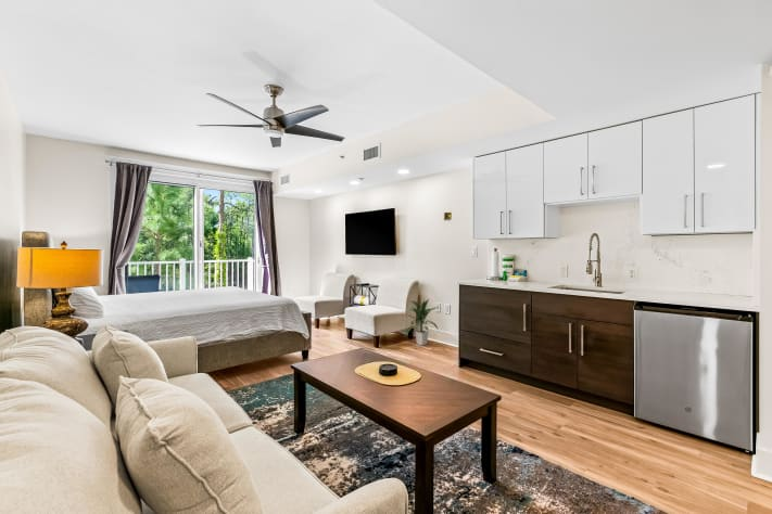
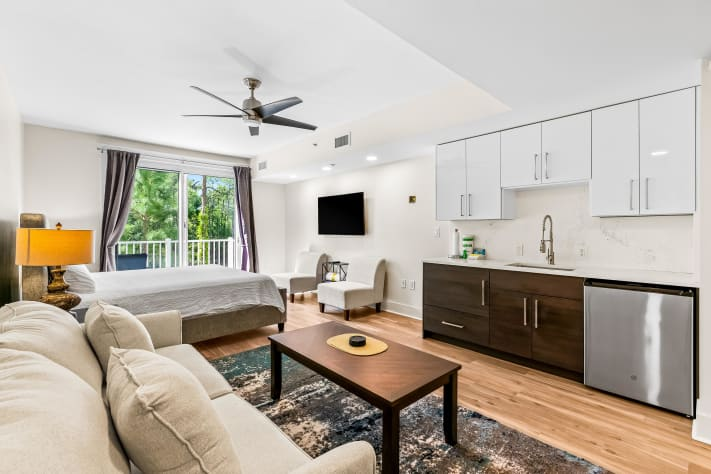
- indoor plant [404,298,439,346]
